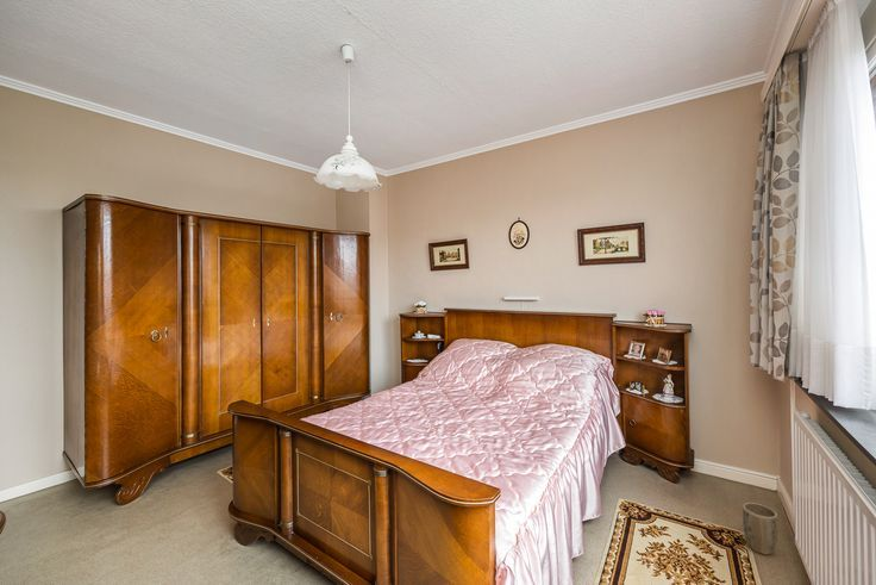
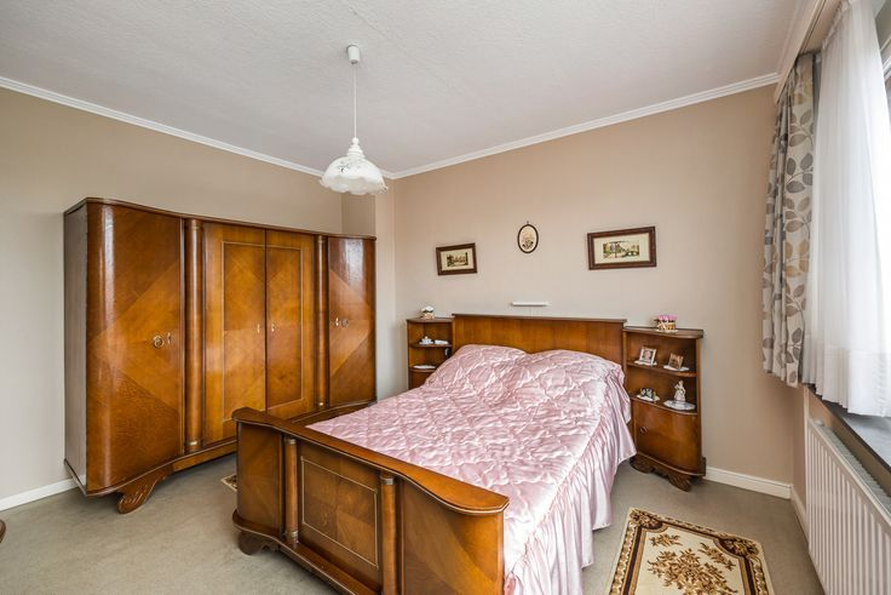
- plant pot [742,502,778,556]
